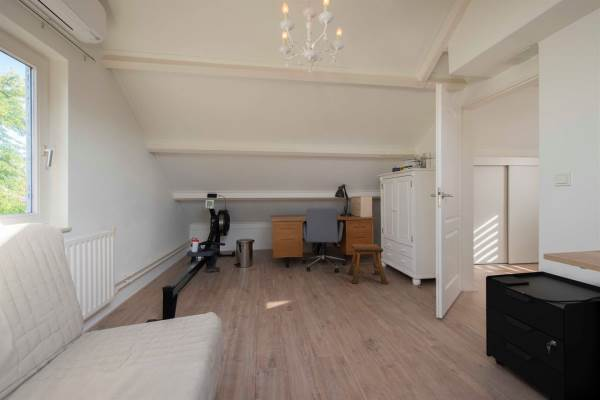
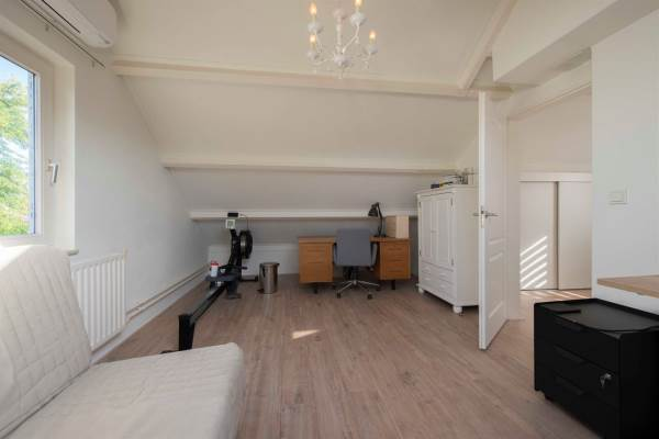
- stool [346,243,389,285]
